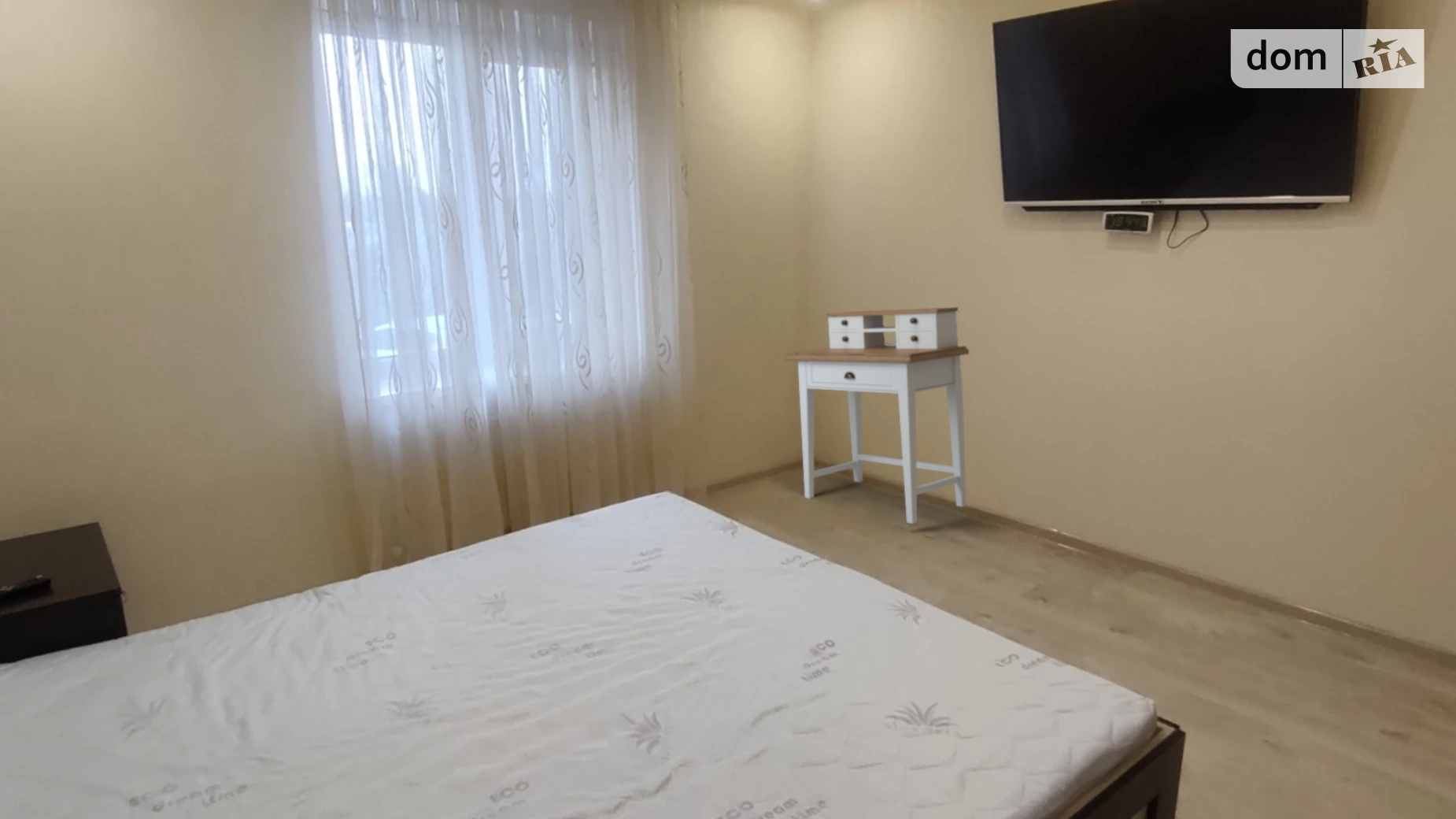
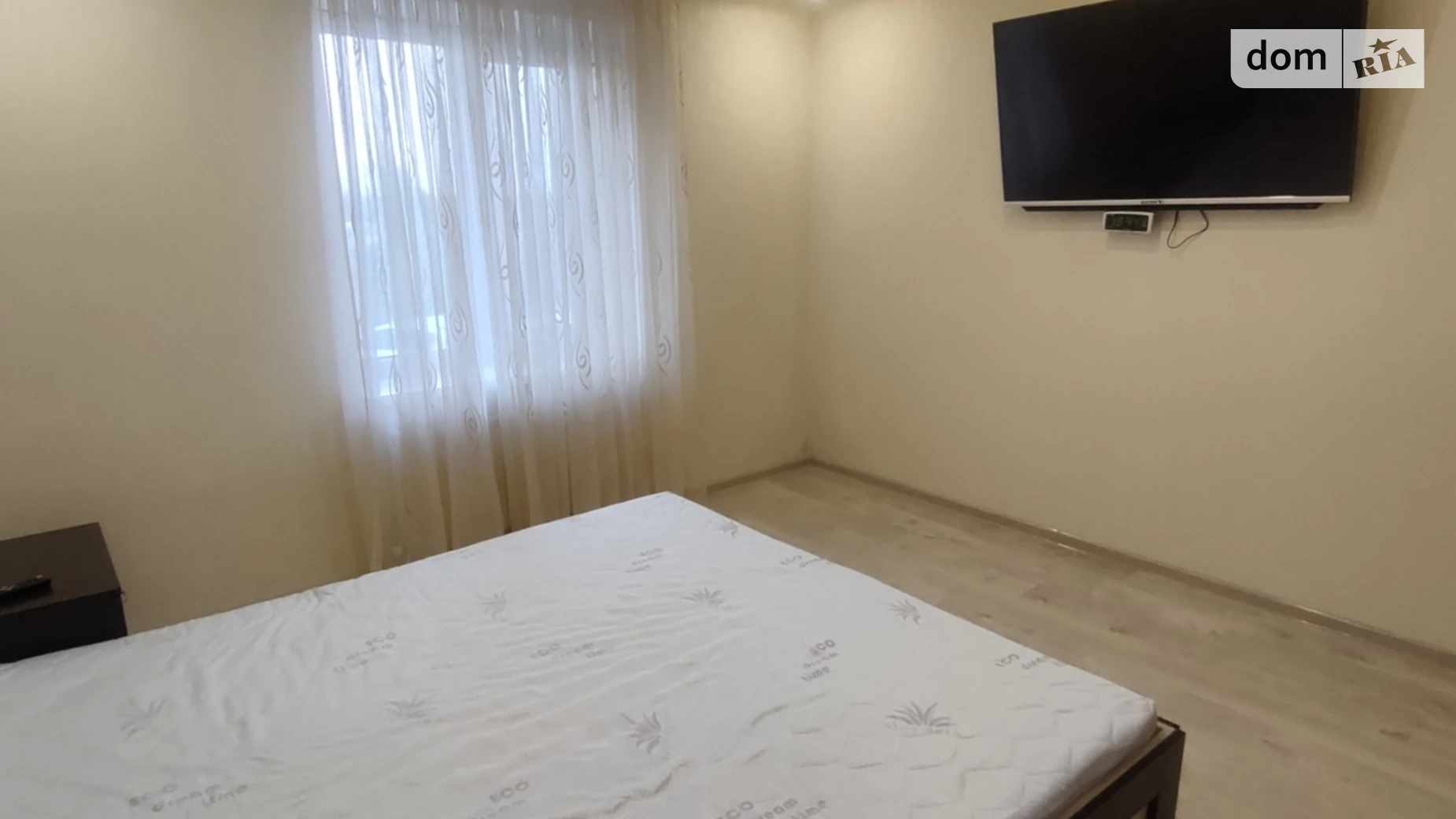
- desk [785,306,970,524]
